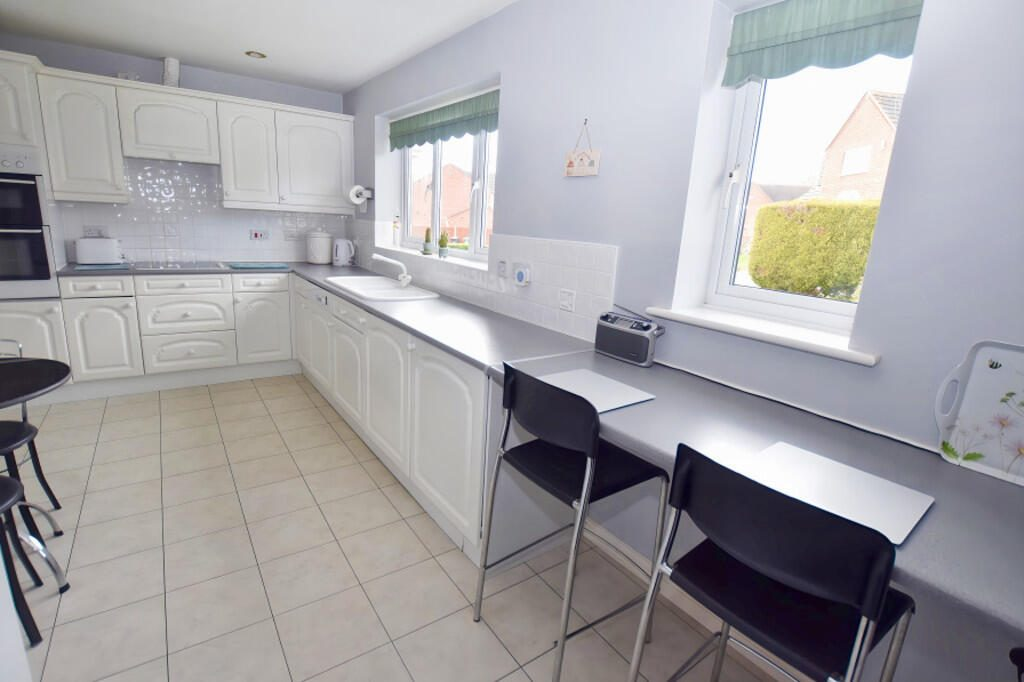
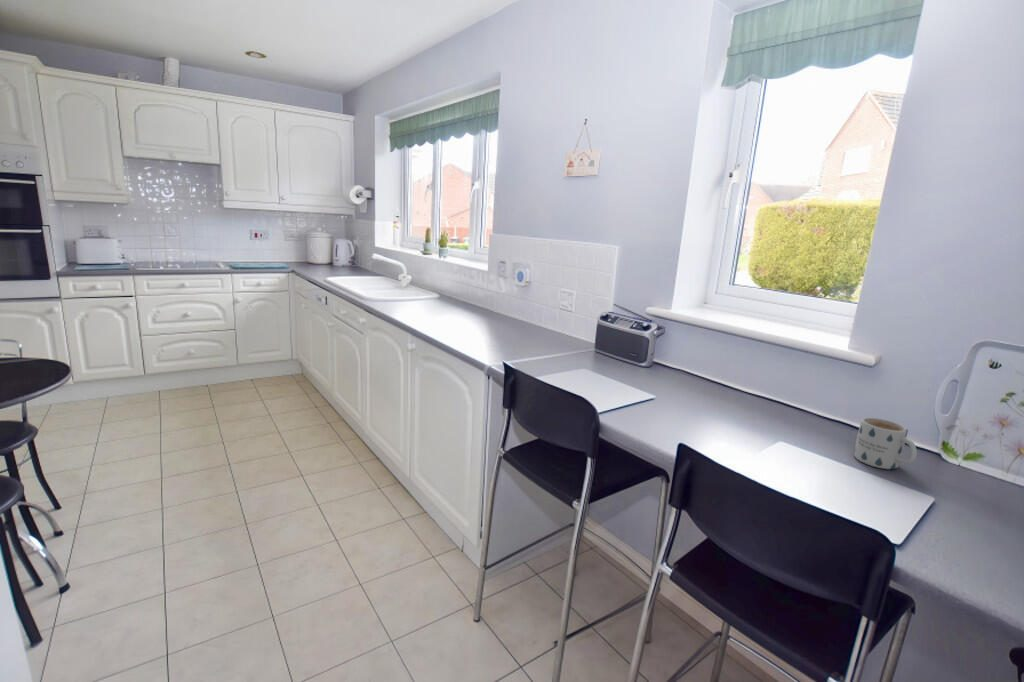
+ mug [853,416,918,470]
